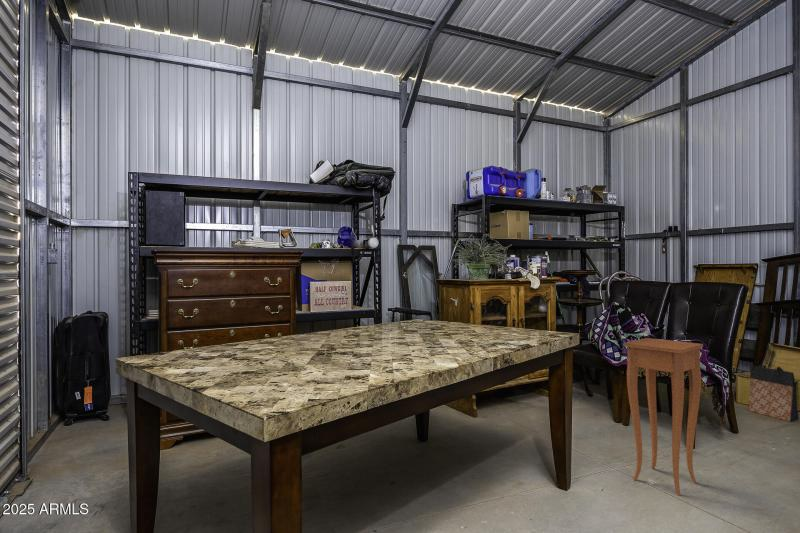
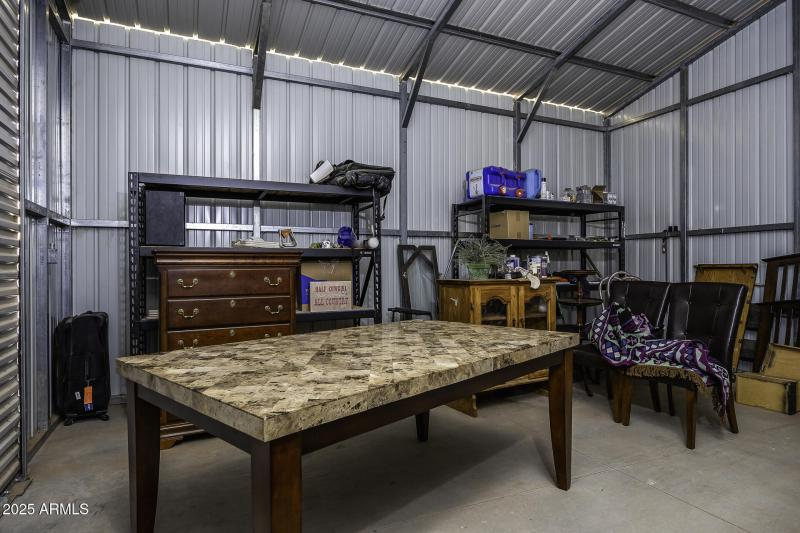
- side table [622,337,704,497]
- bag [747,364,799,423]
